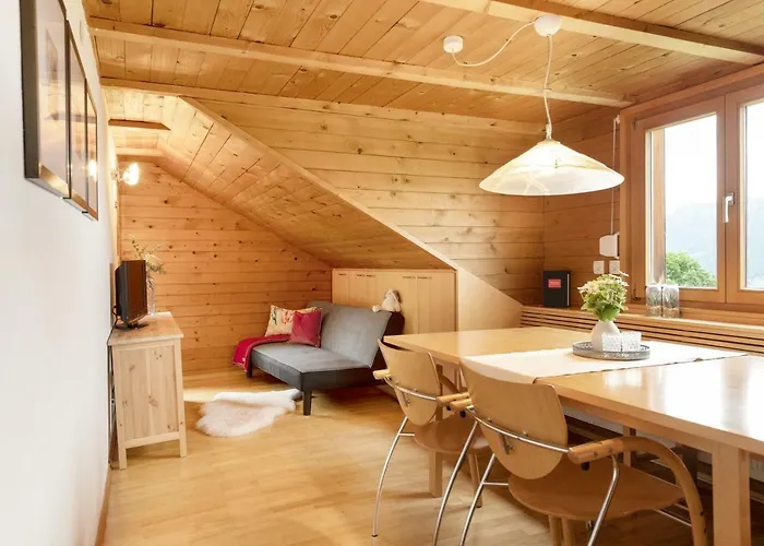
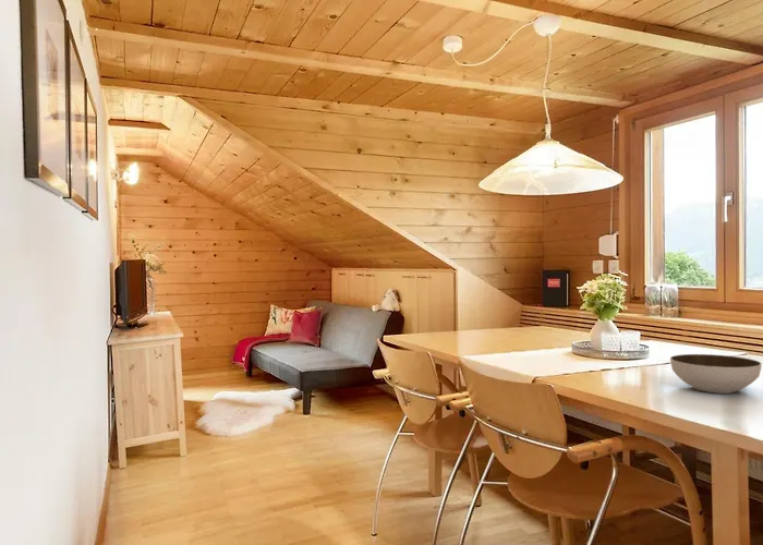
+ soup bowl [669,353,763,395]
